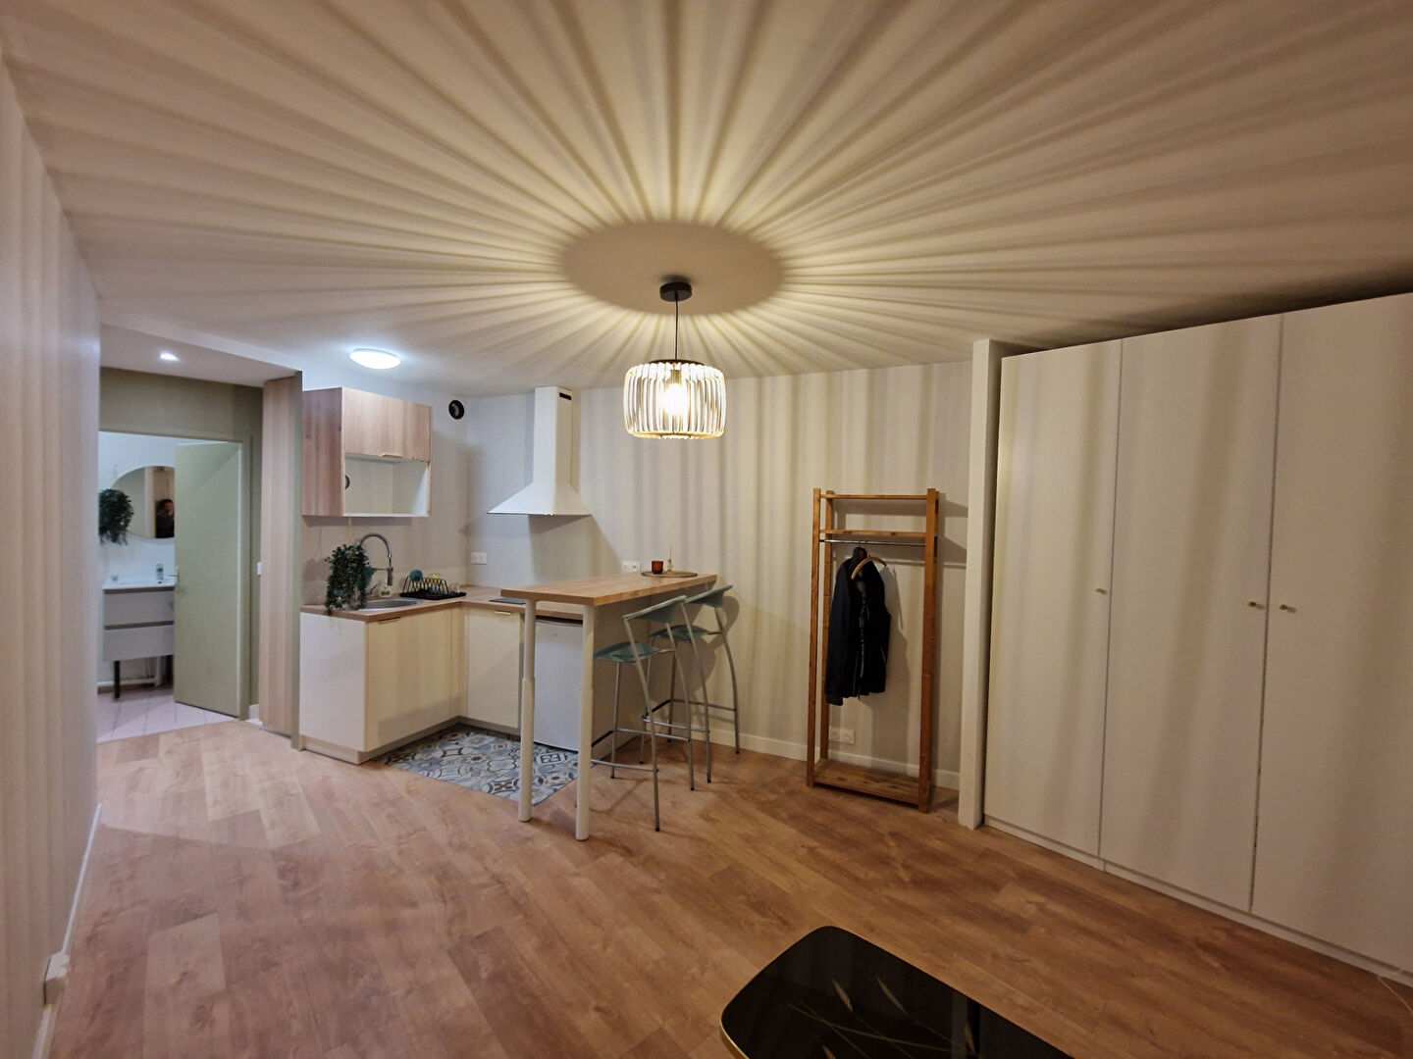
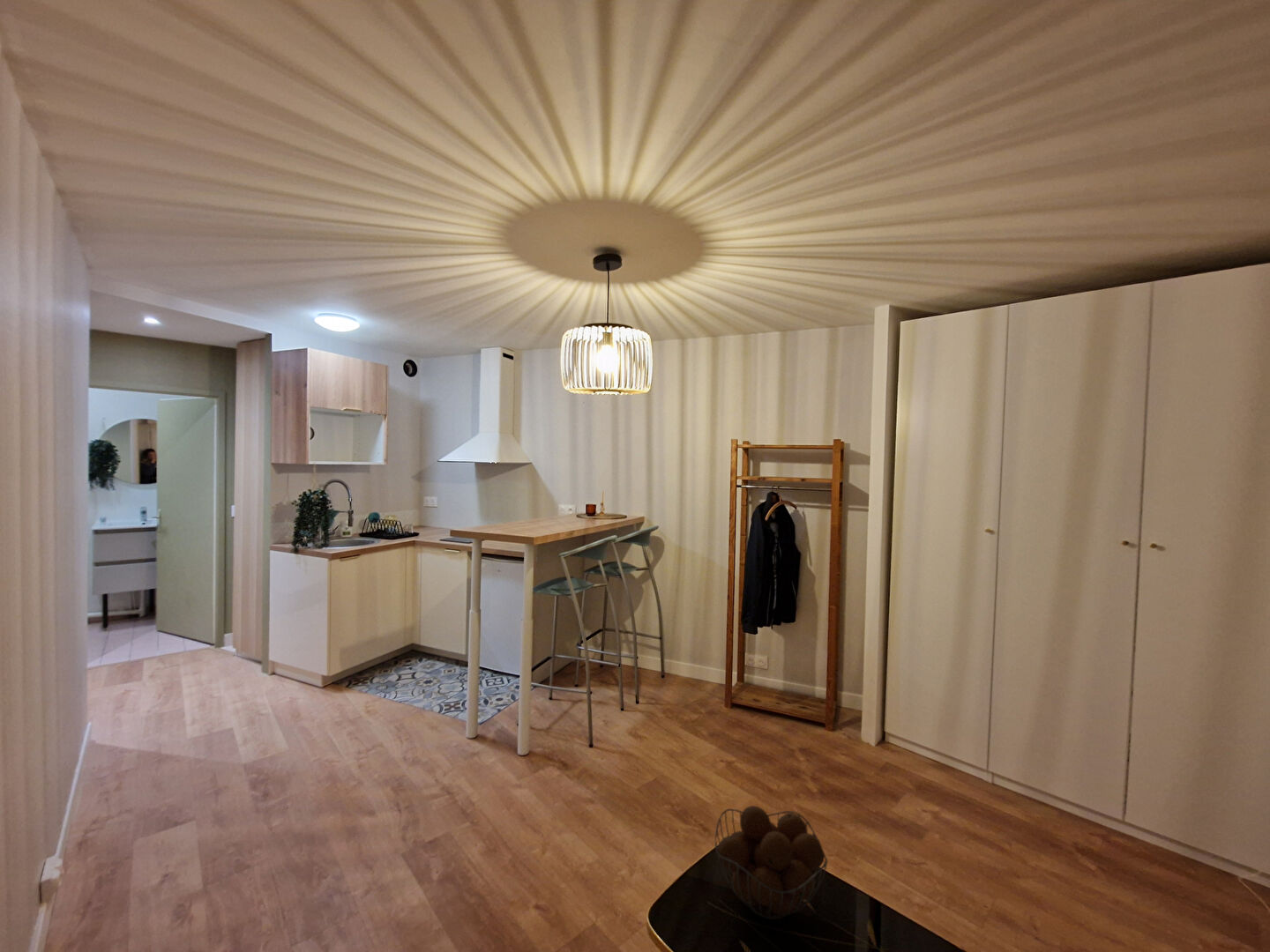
+ fruit basket [714,805,828,920]
